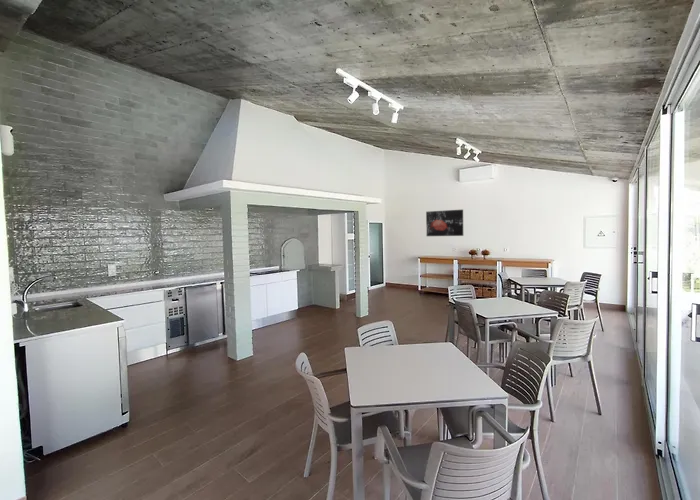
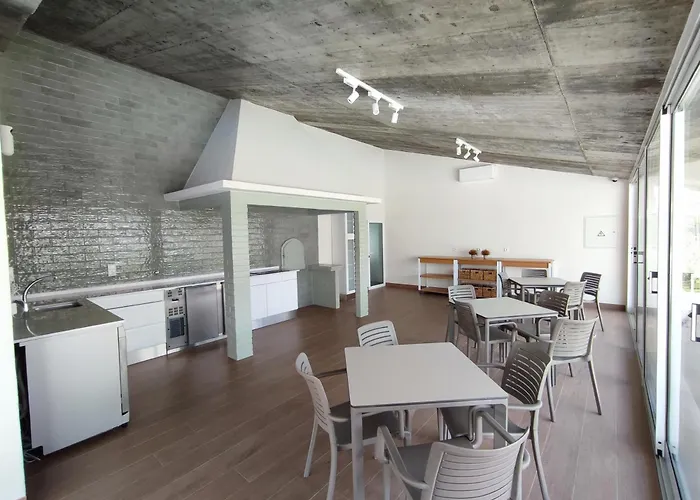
- wall art [425,208,464,237]
